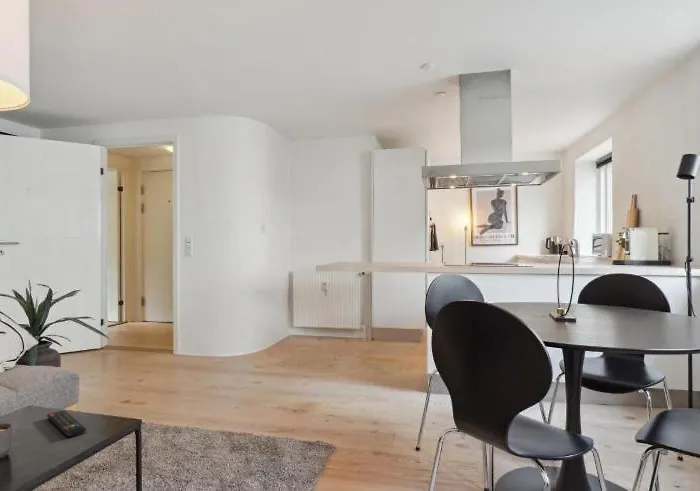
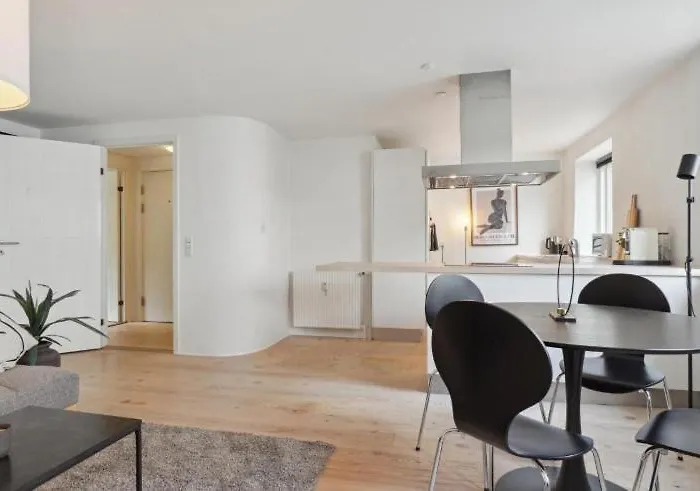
- remote control [46,409,87,438]
